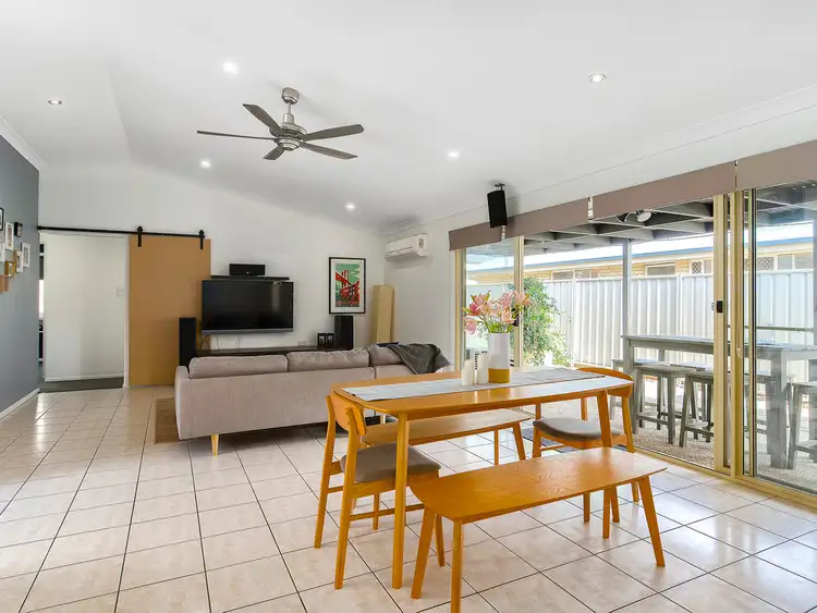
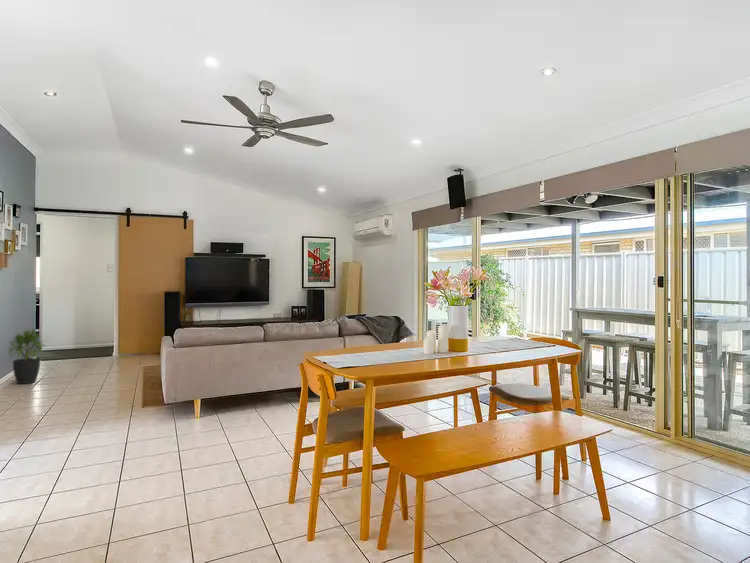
+ potted plant [7,328,47,385]
